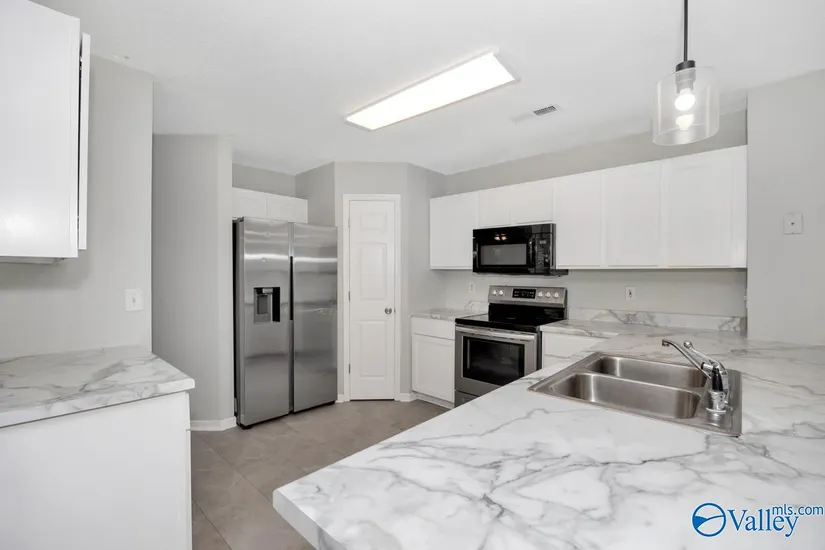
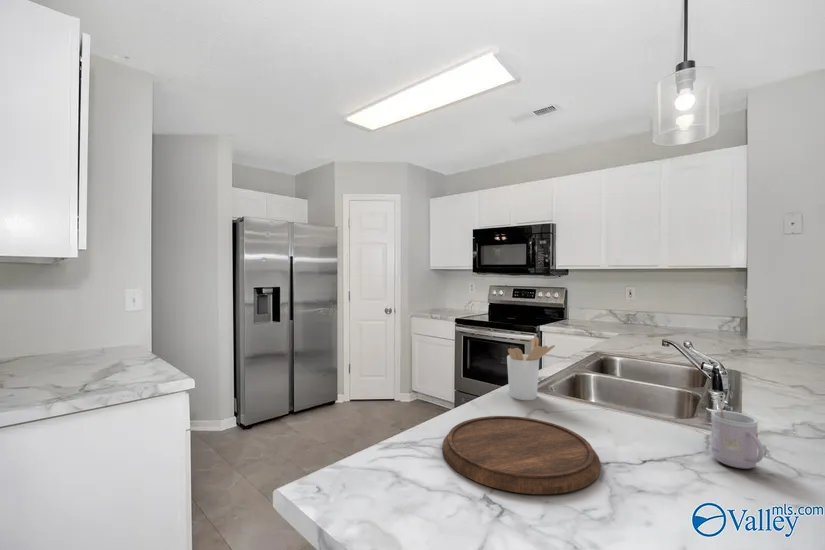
+ cutting board [441,415,601,495]
+ mug [710,397,765,470]
+ utensil holder [506,336,556,401]
